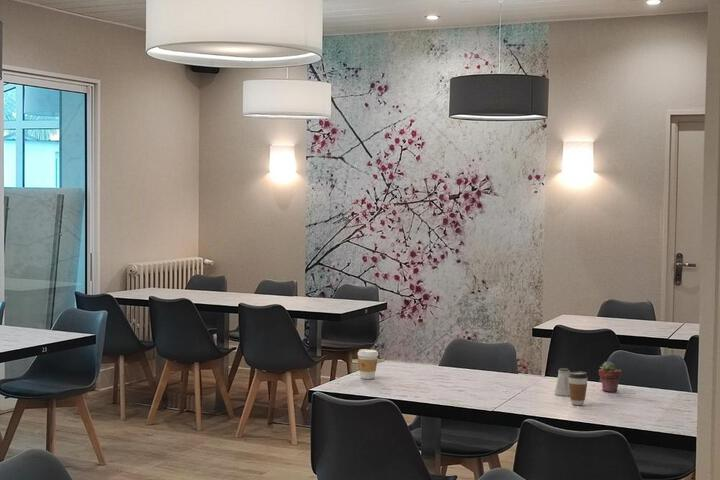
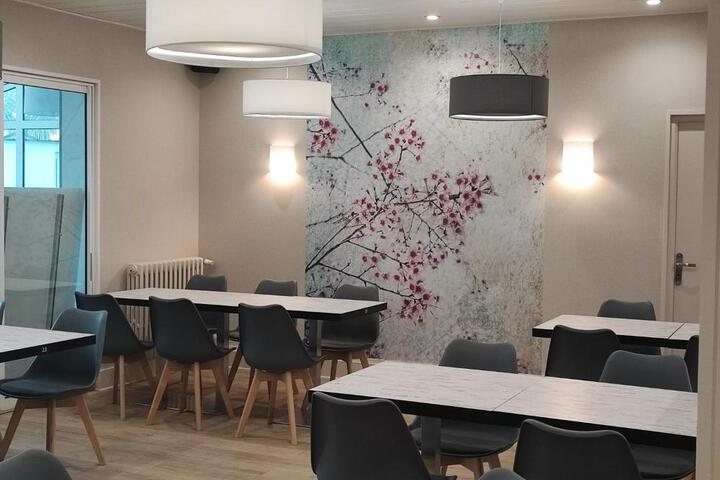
- potted succulent [598,360,622,393]
- coffee cup [357,348,379,380]
- saltshaker [553,367,571,397]
- coffee cup [568,370,589,406]
